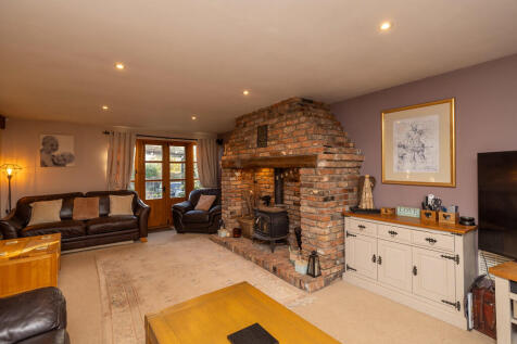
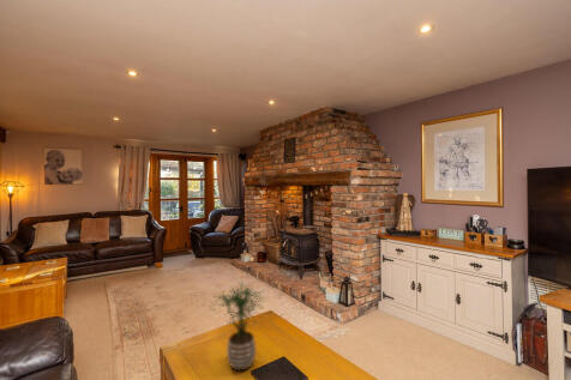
+ potted plant [208,282,266,372]
